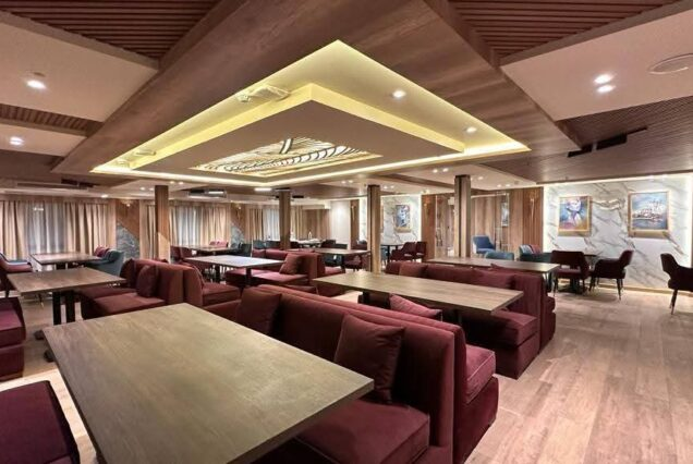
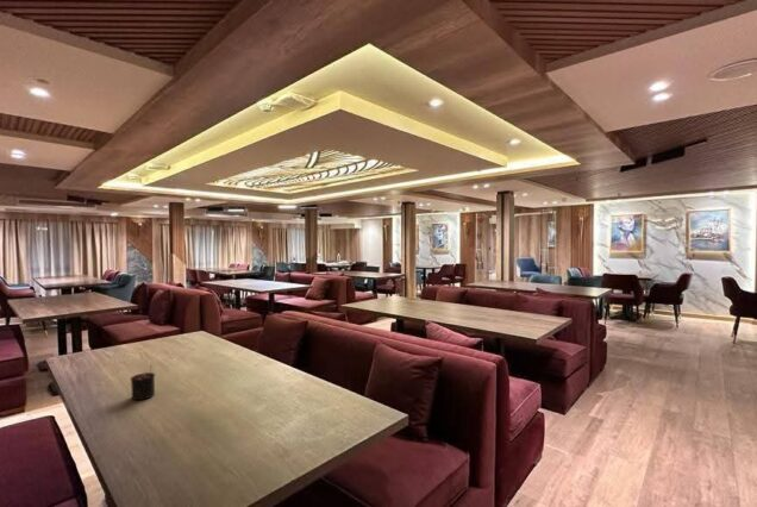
+ candle [129,364,156,401]
